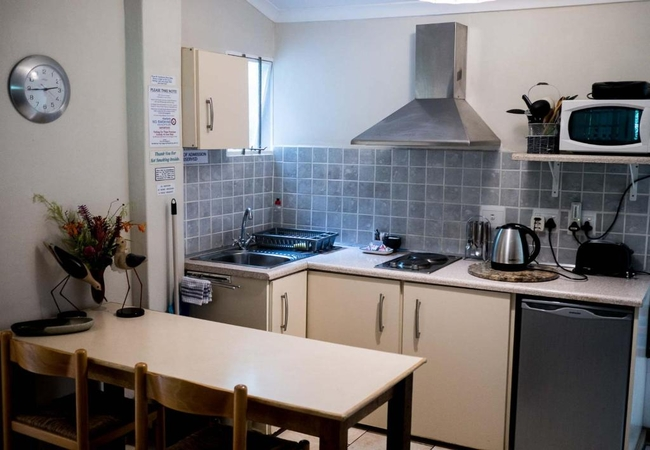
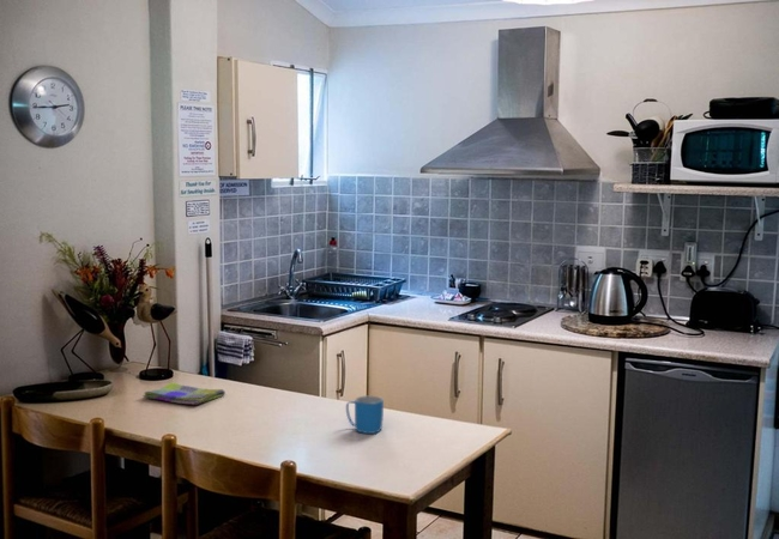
+ dish towel [141,381,227,406]
+ mug [345,395,385,435]
